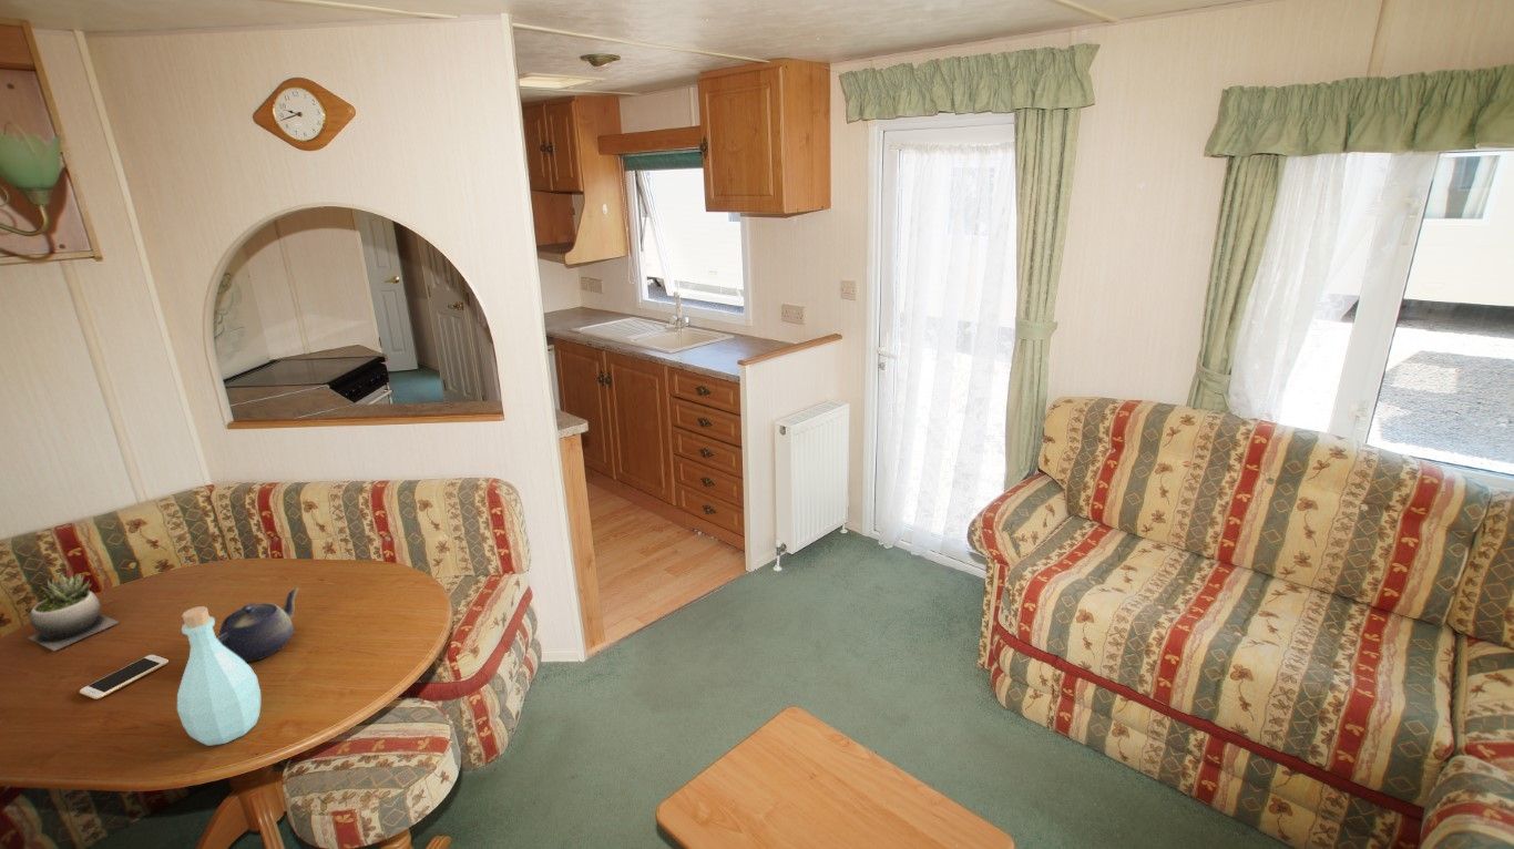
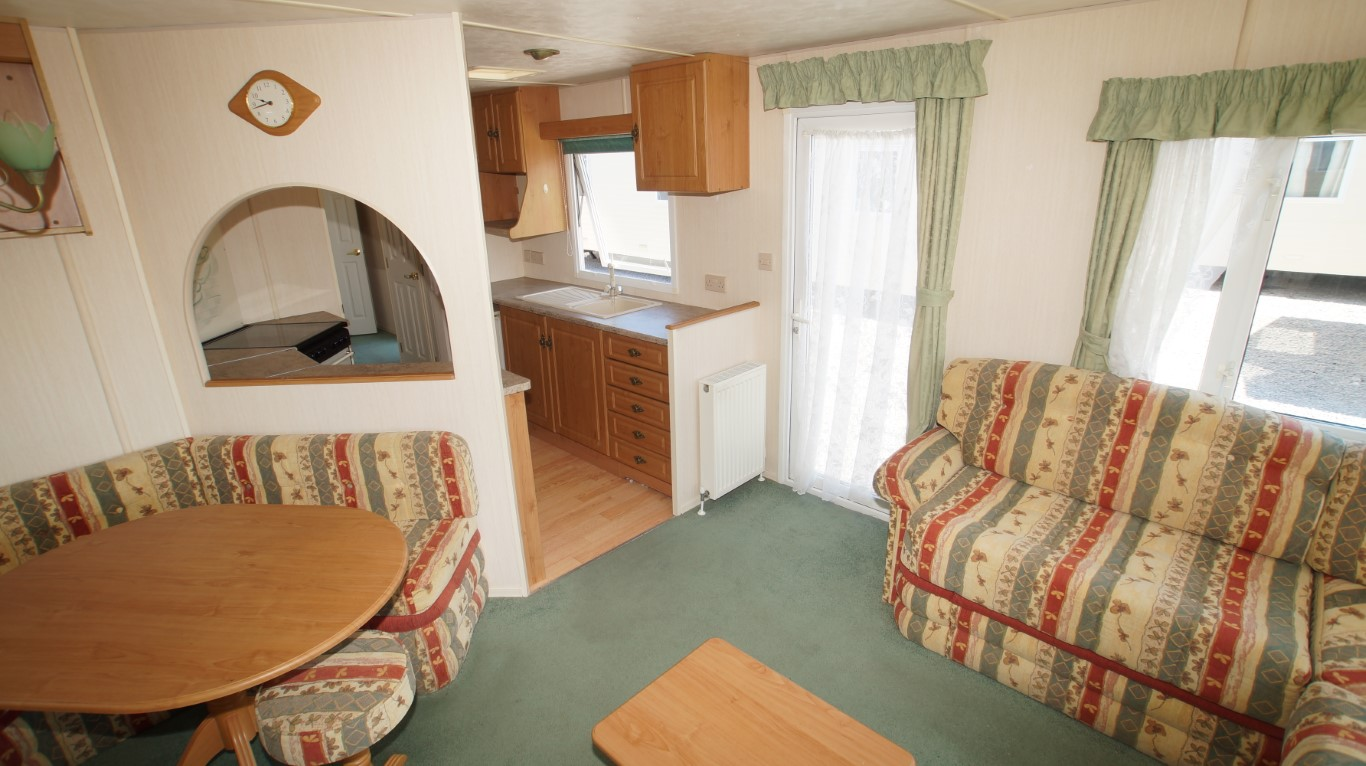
- smartphone [79,654,170,700]
- bottle [176,605,262,747]
- succulent plant [27,572,121,652]
- teapot [216,587,299,663]
